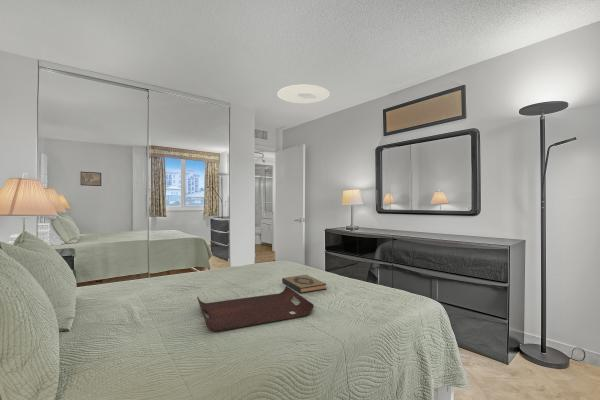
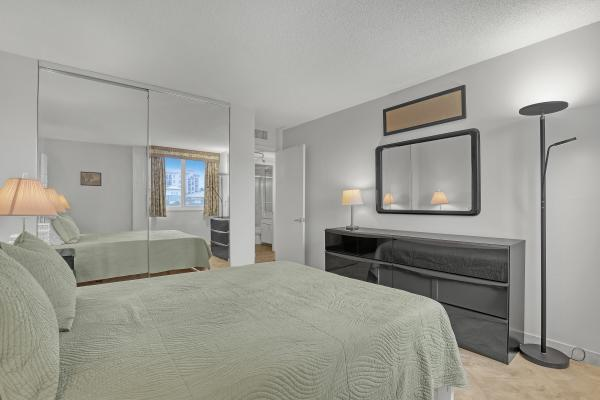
- serving tray [196,285,315,333]
- hardback book [281,274,327,294]
- ceiling light [276,84,331,104]
